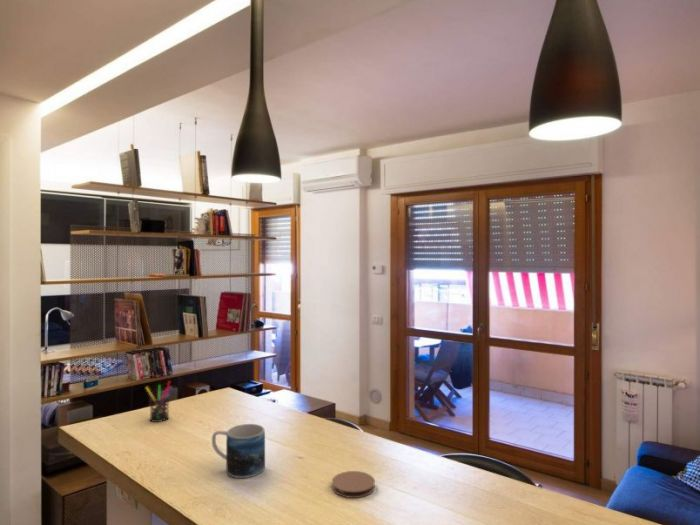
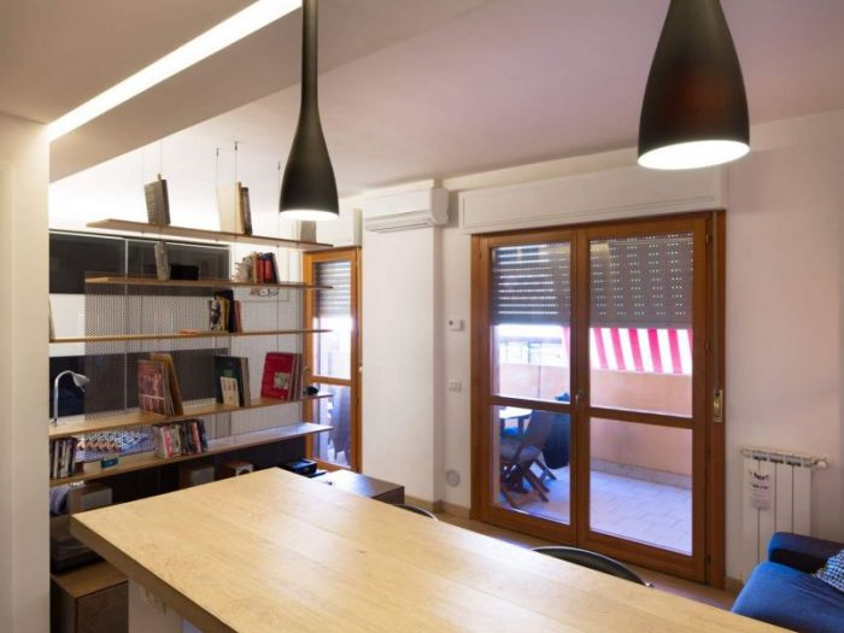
- mug [211,423,266,479]
- pen holder [145,380,174,423]
- coaster [331,470,376,499]
